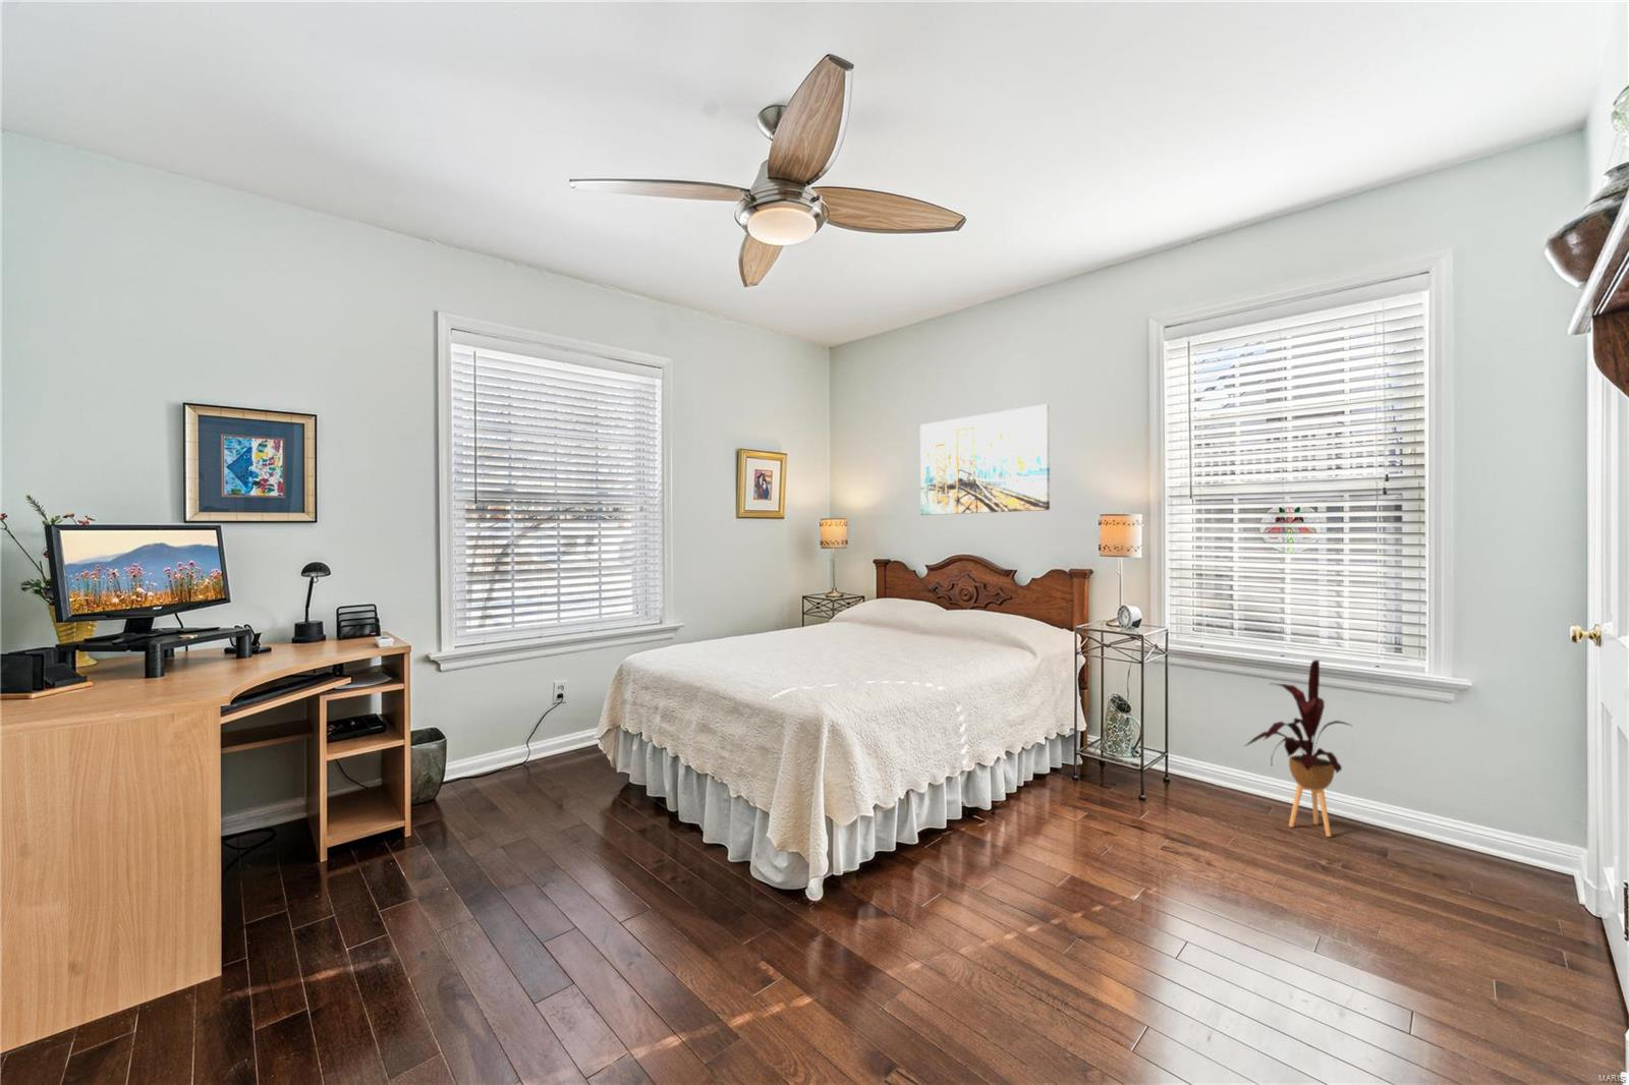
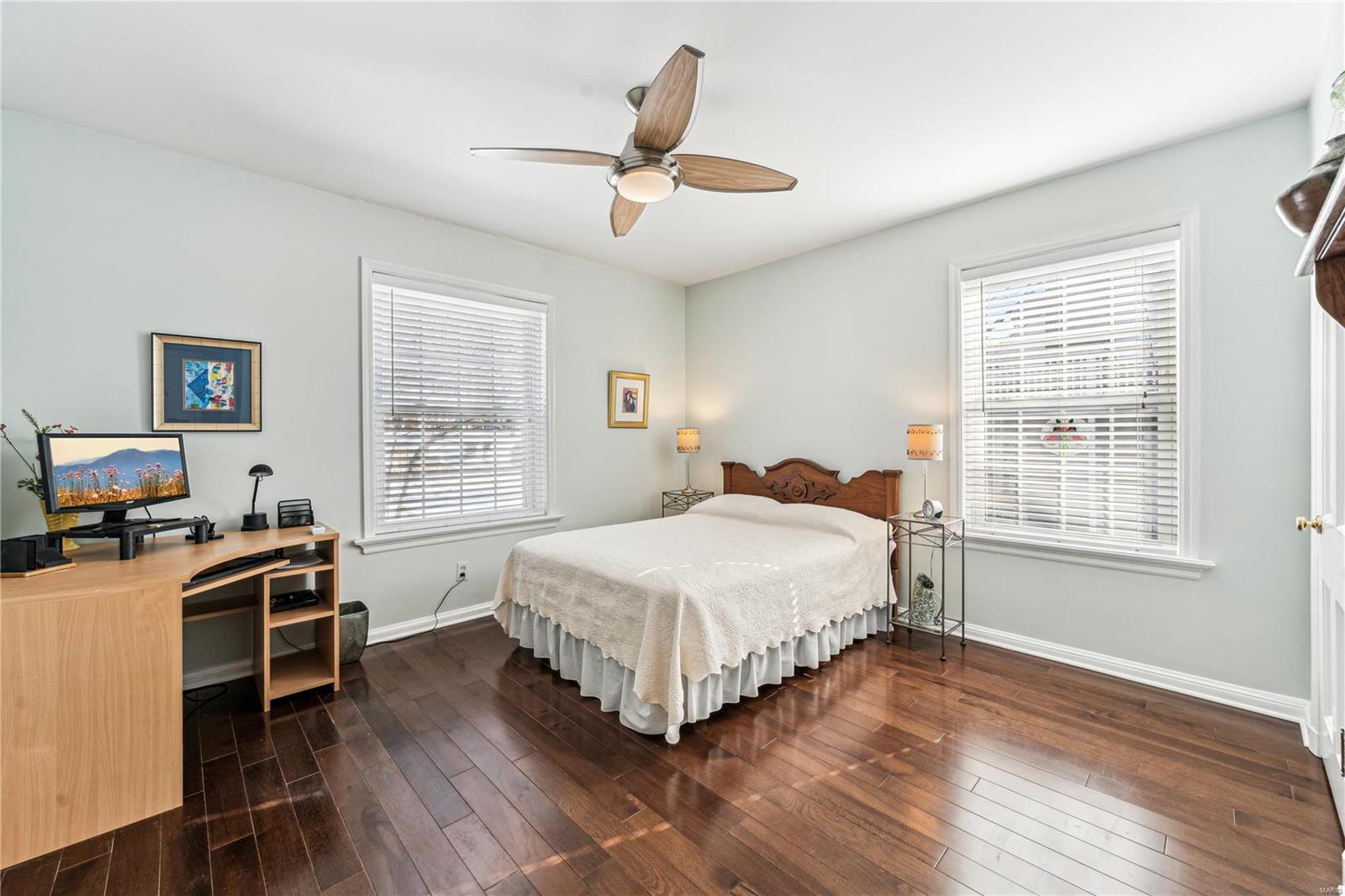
- house plant [1243,659,1354,838]
- wall art [919,403,1051,516]
